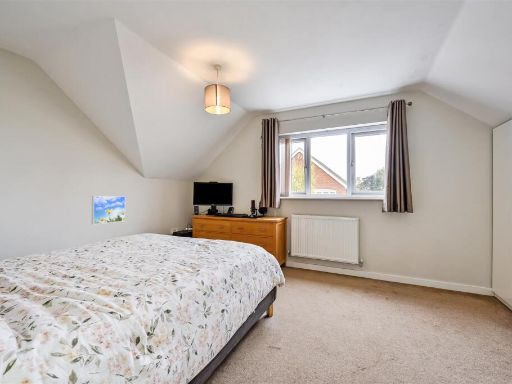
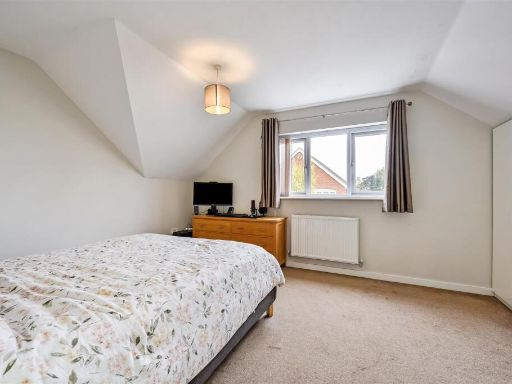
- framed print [91,195,126,225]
